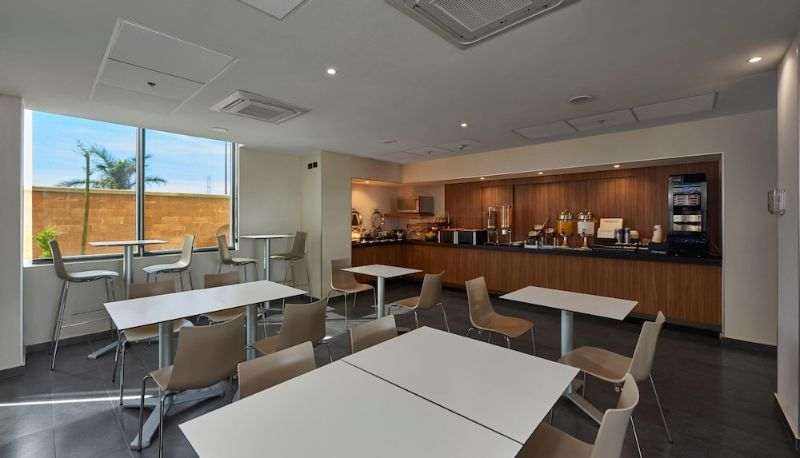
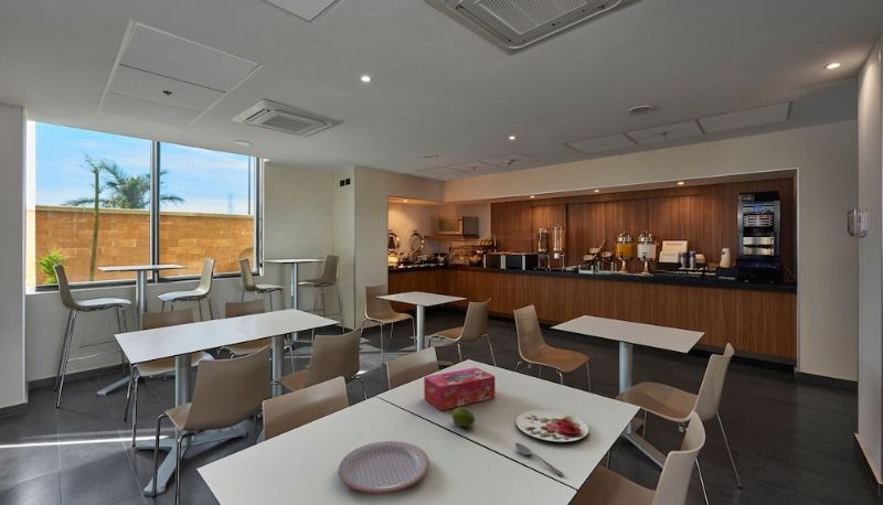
+ fruit [450,406,476,428]
+ tissue box [423,366,496,411]
+ plate [338,440,430,494]
+ spoon [514,442,564,476]
+ plate [514,409,589,443]
